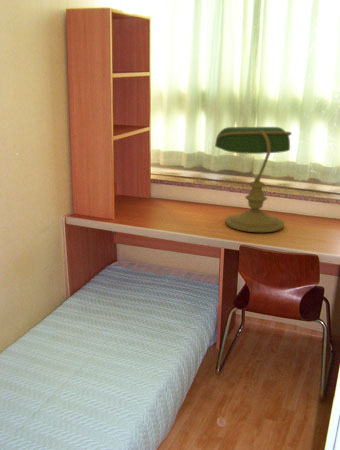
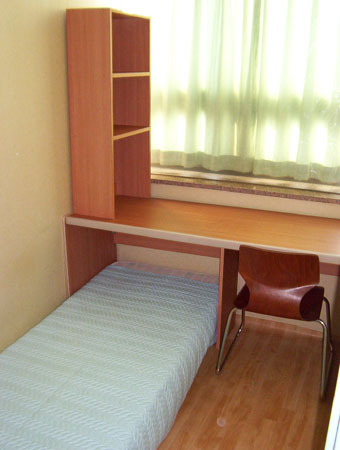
- desk lamp [214,126,293,233]
